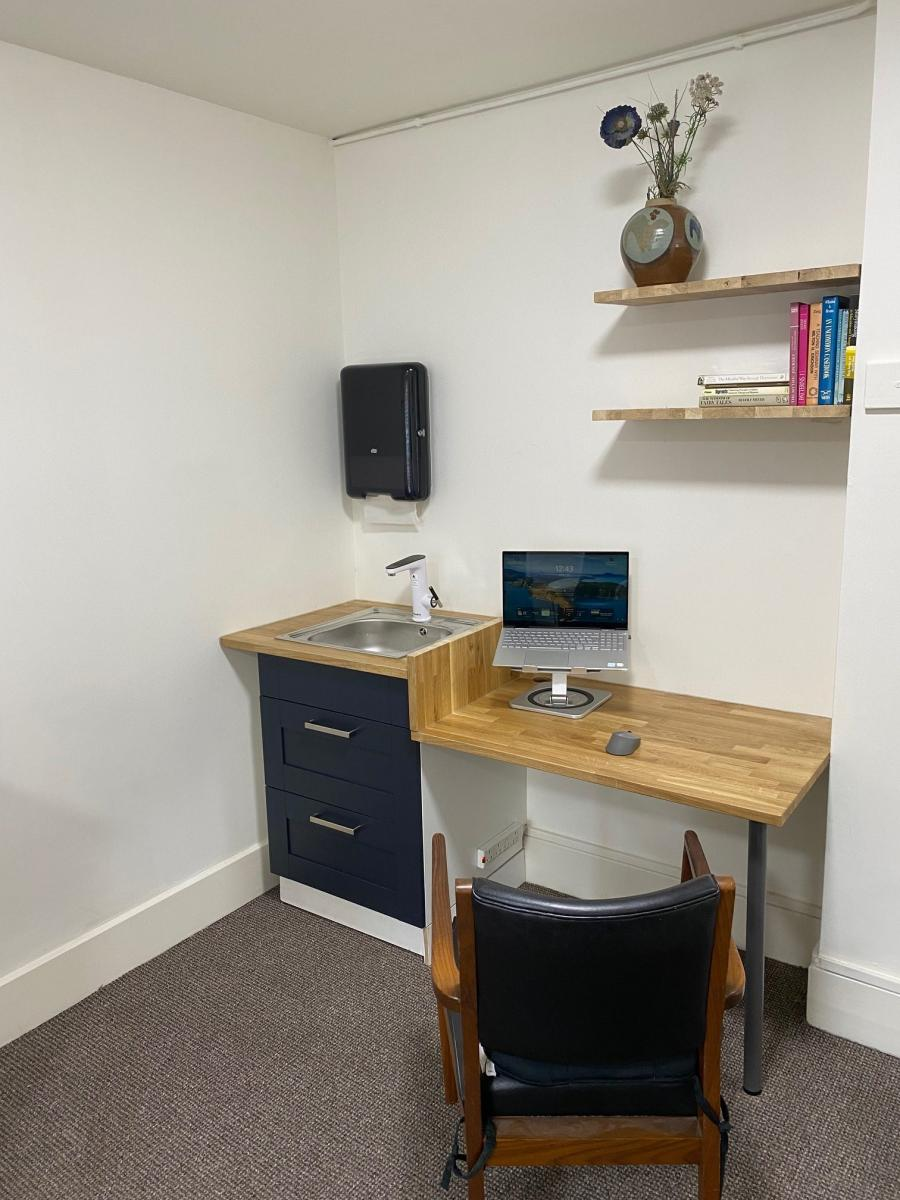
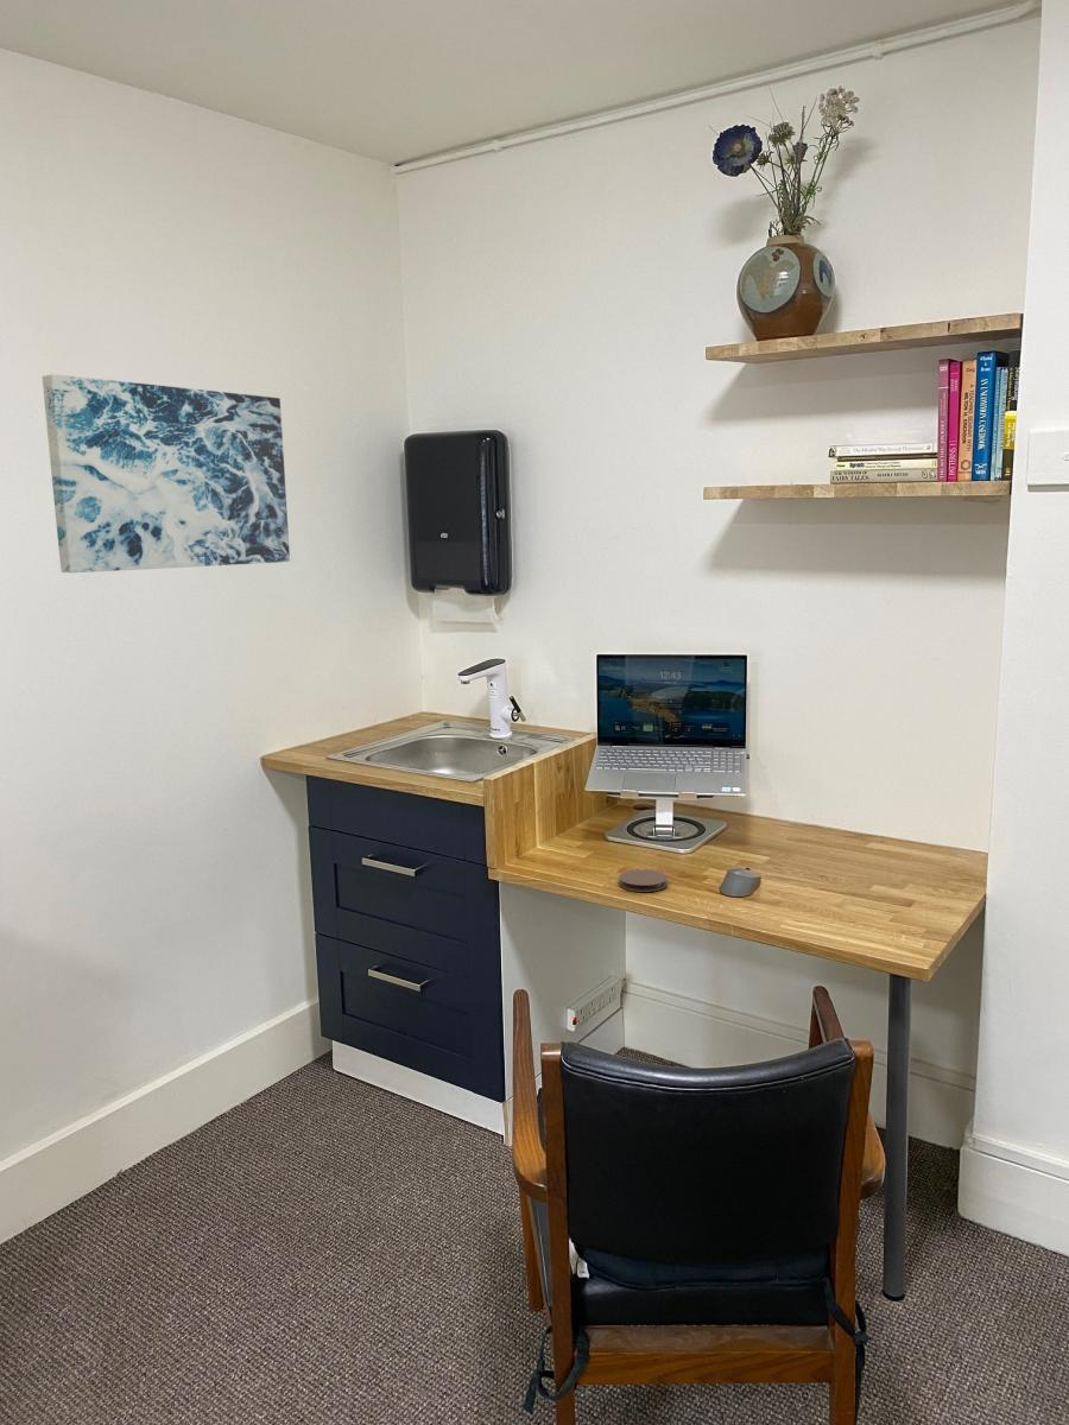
+ coaster [618,868,669,893]
+ wall art [42,373,291,574]
